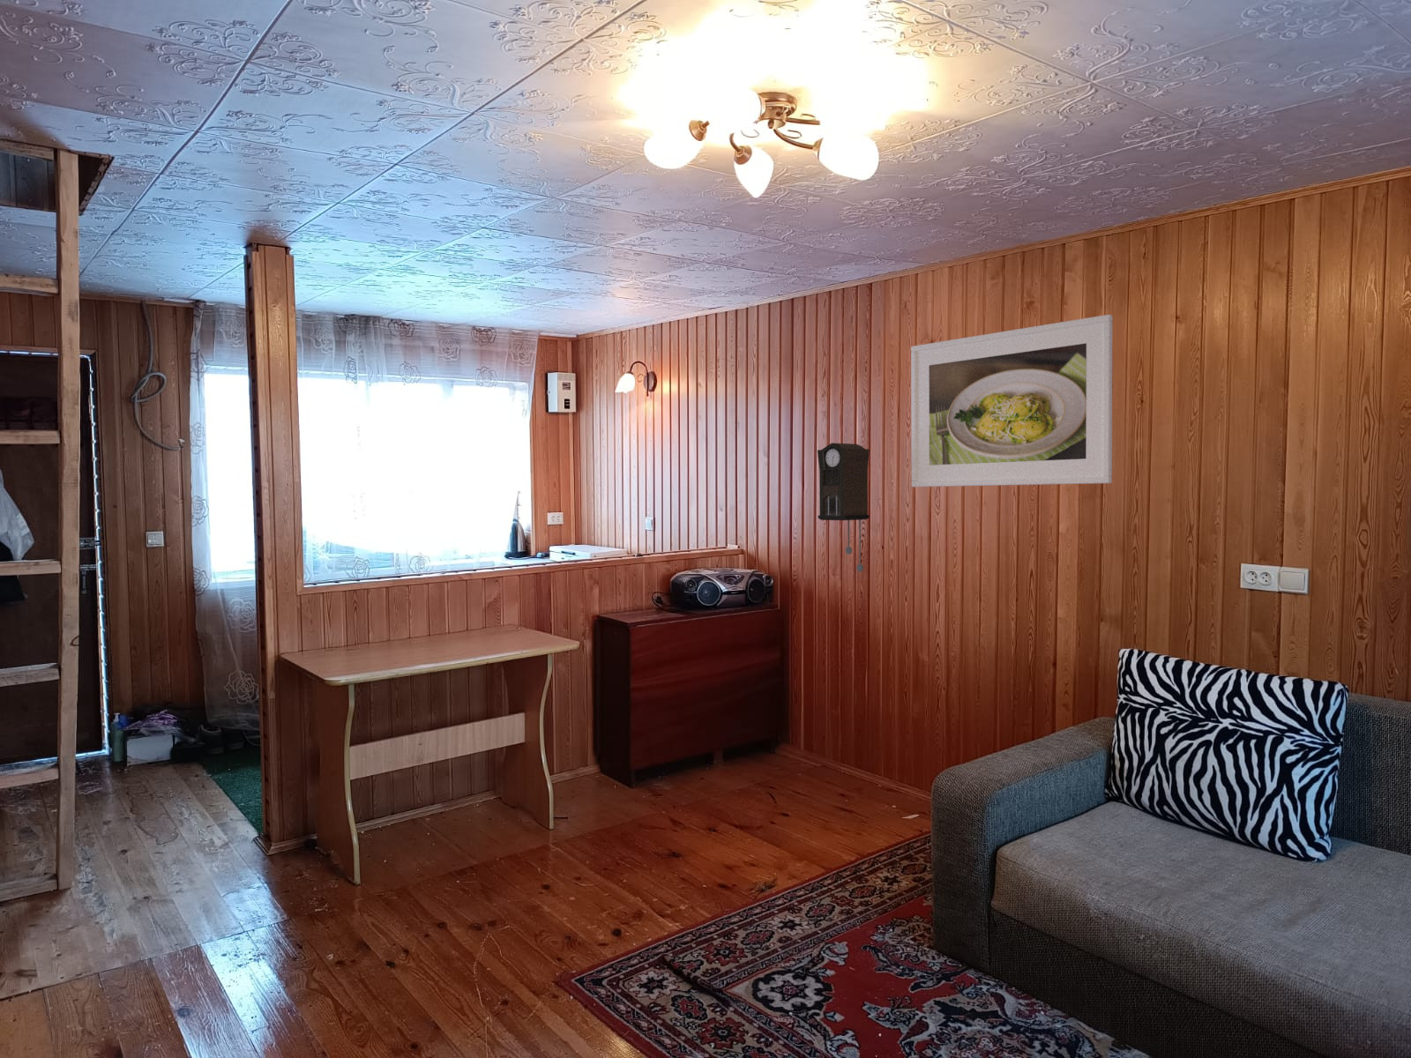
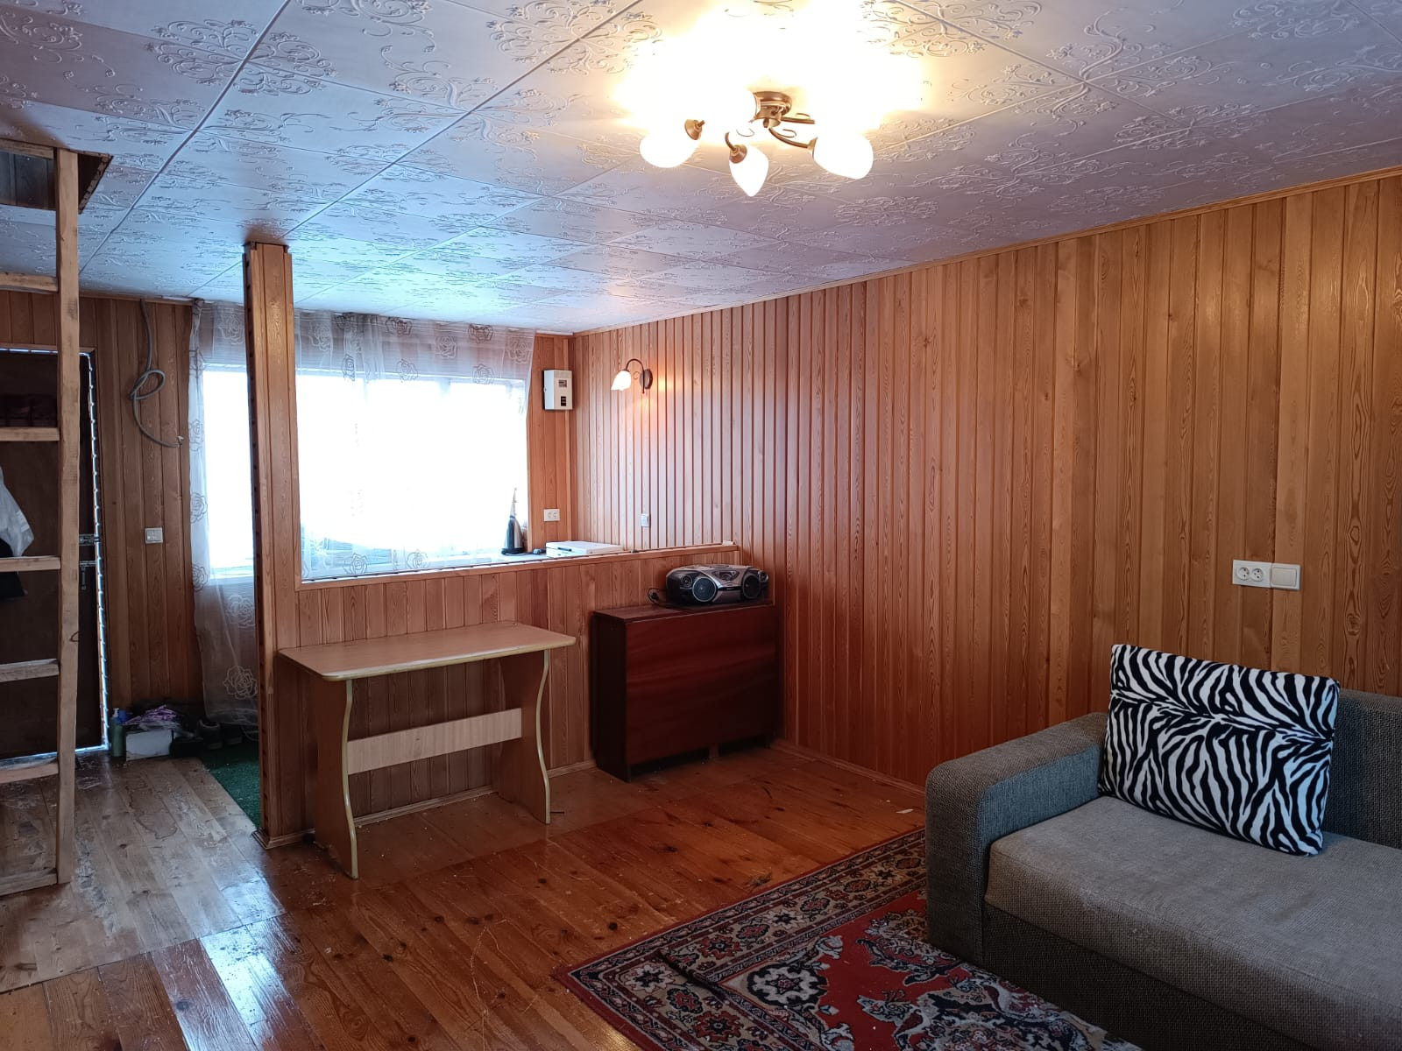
- pendulum clock [817,442,870,572]
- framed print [910,313,1113,488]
